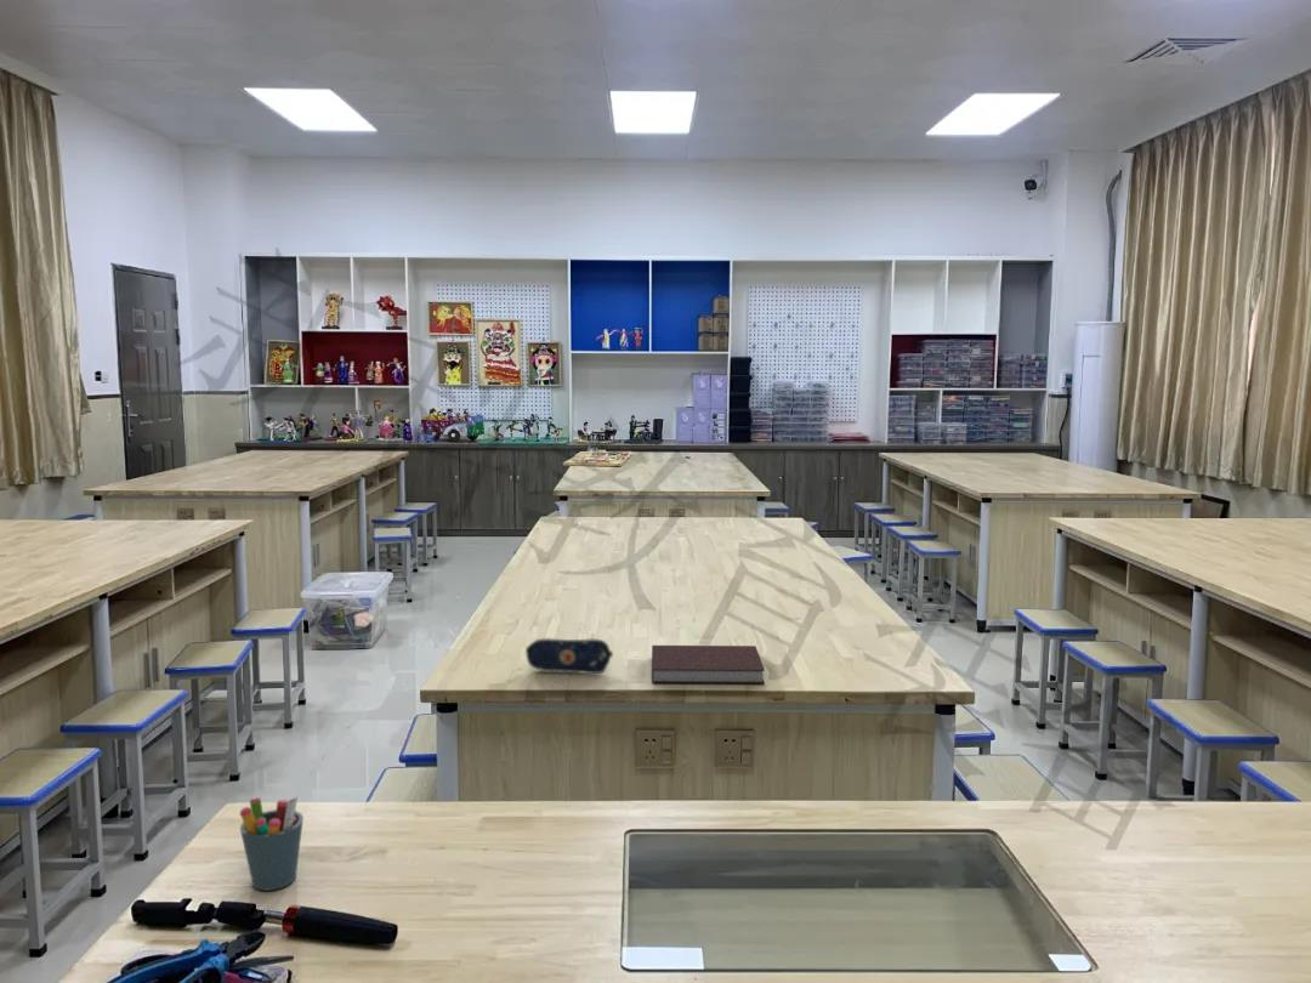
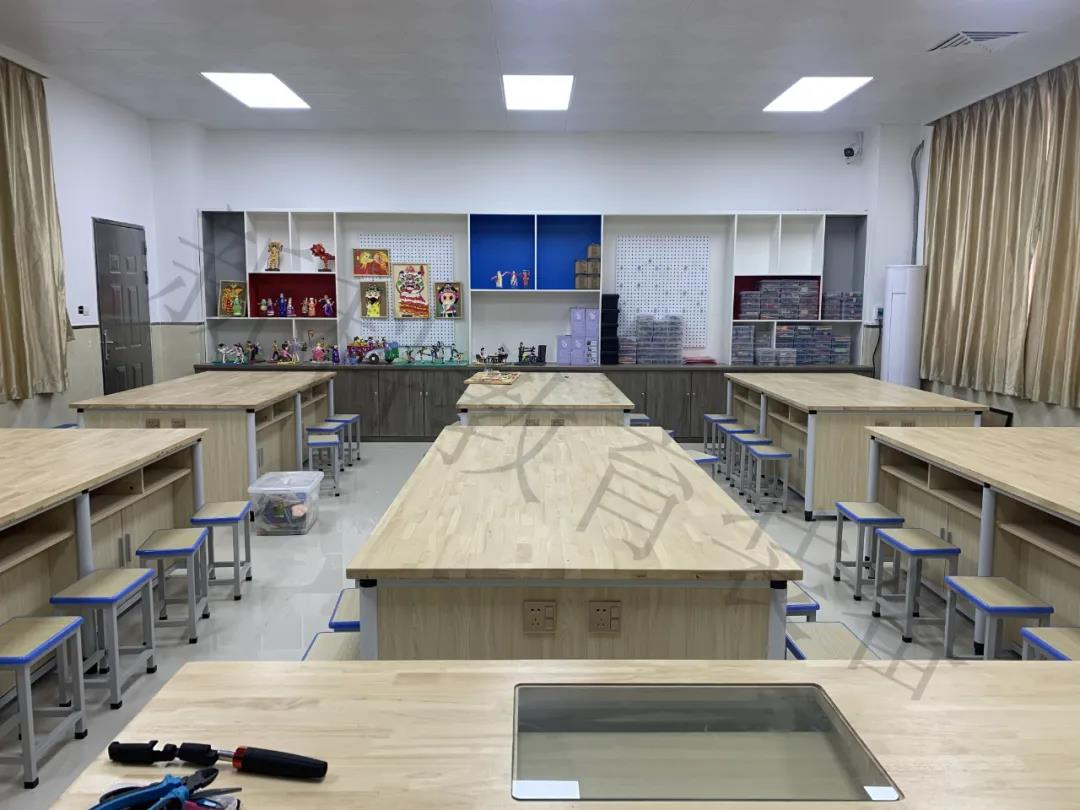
- notebook [651,644,766,684]
- pencil case [524,637,614,675]
- pen holder [239,795,305,892]
